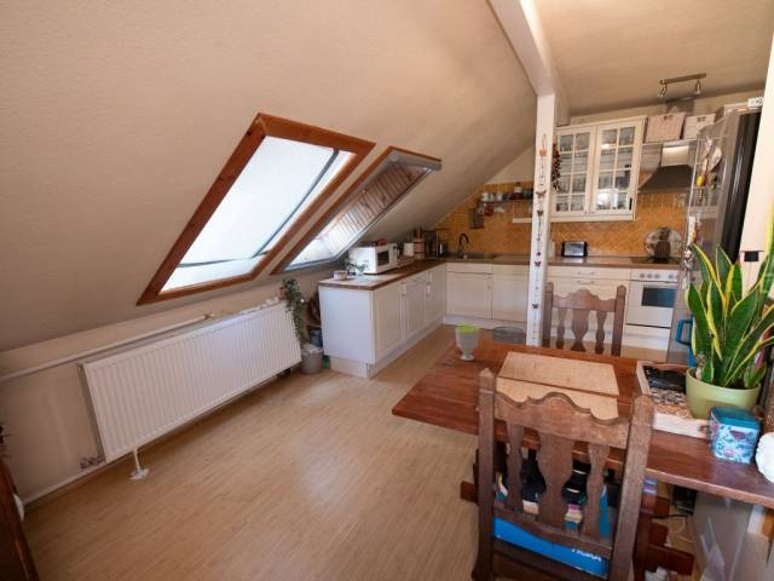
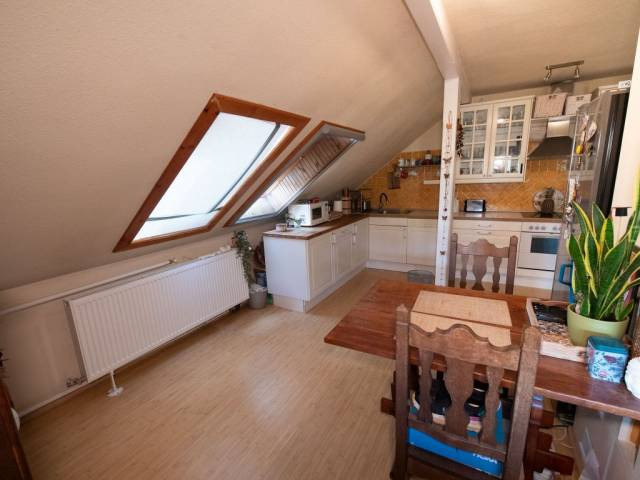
- cup [454,324,480,362]
